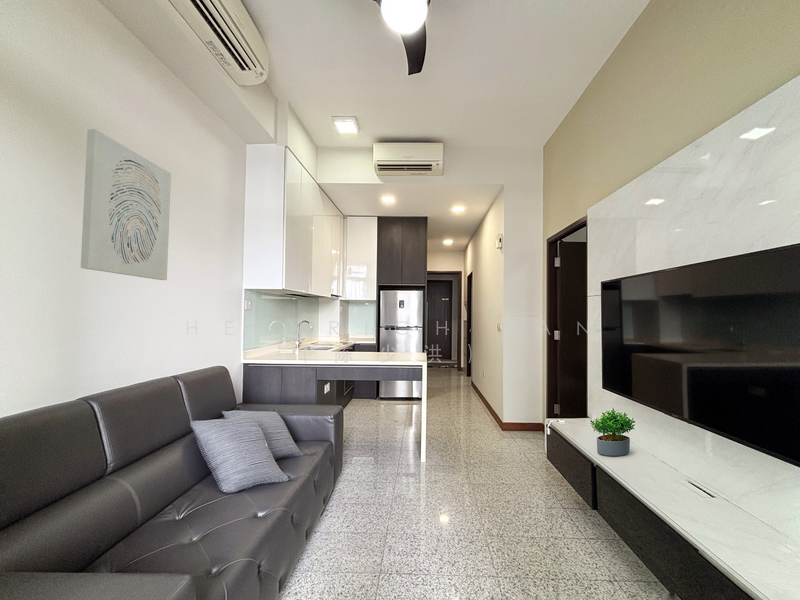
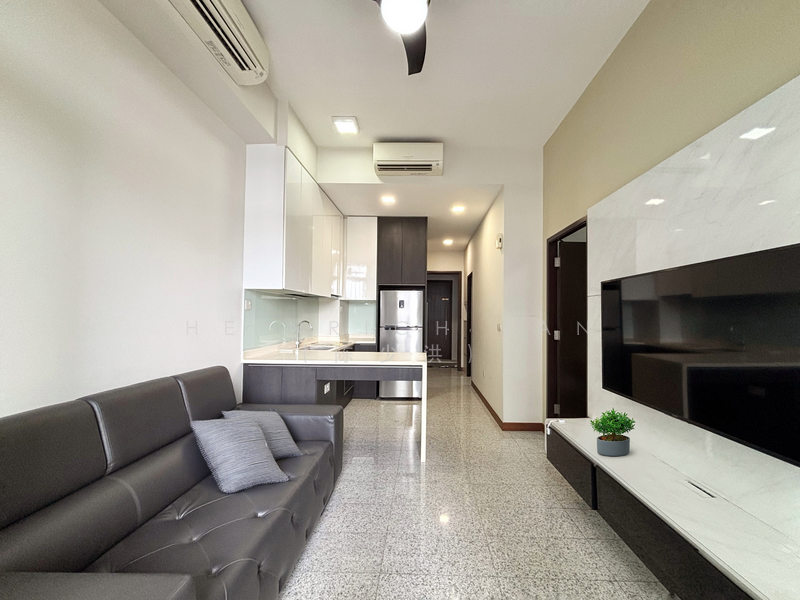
- wall art [80,128,172,281]
